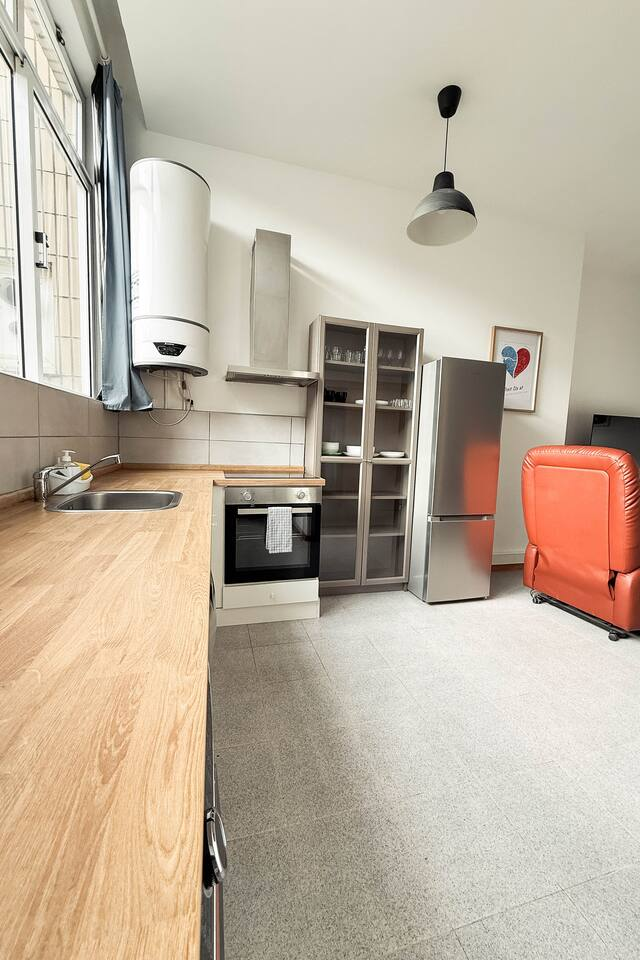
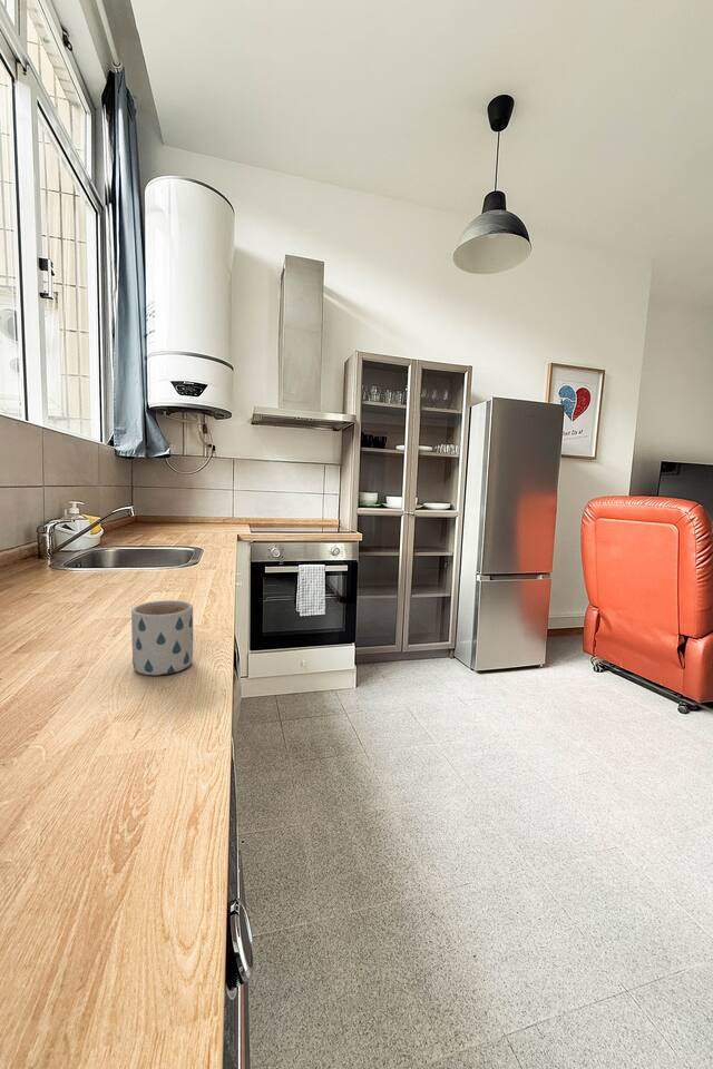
+ mug [130,599,194,676]
